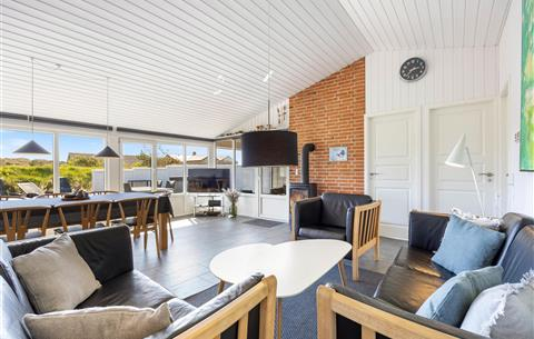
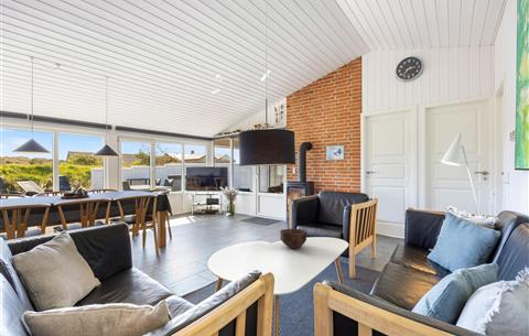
+ bowl [279,228,309,250]
